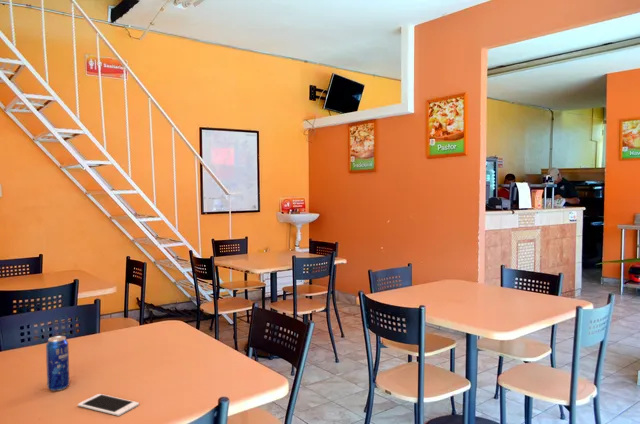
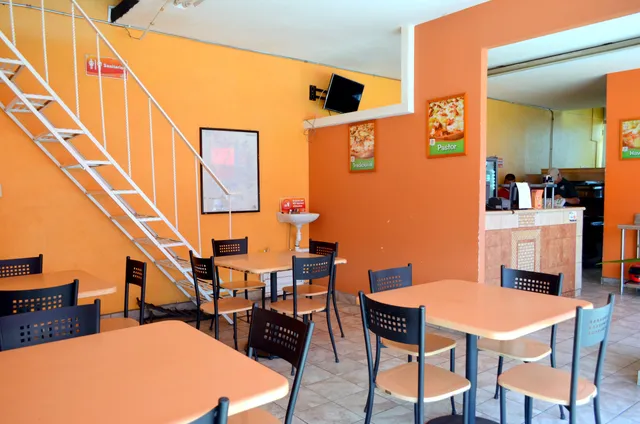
- beverage can [45,335,70,392]
- cell phone [77,393,140,417]
